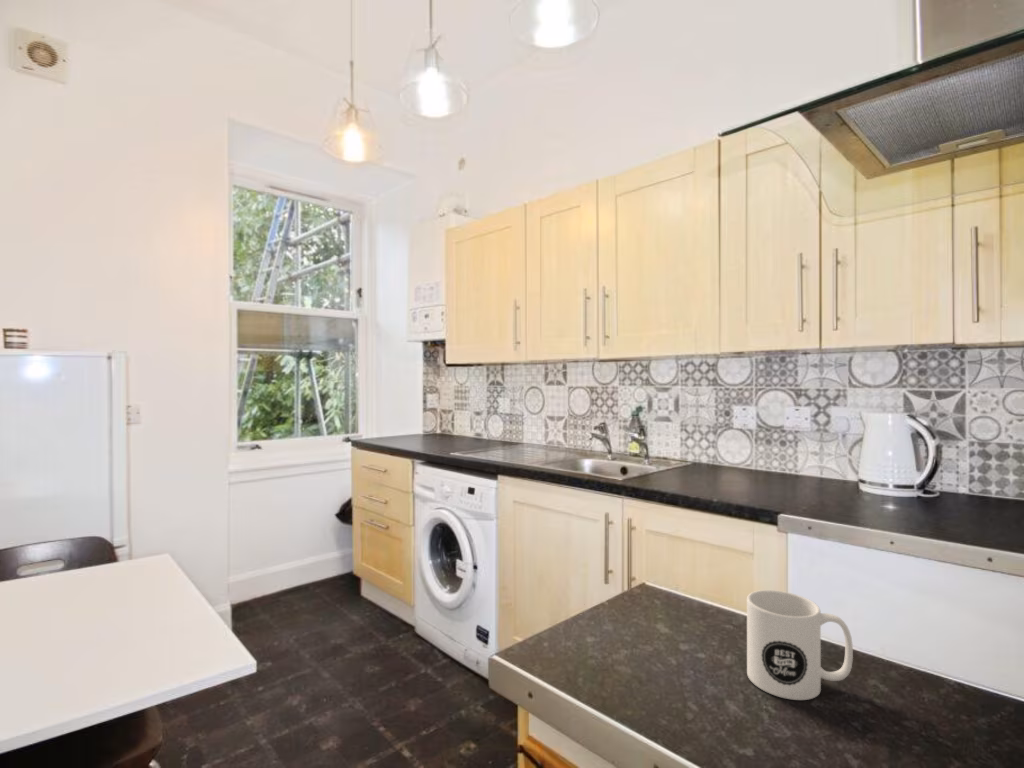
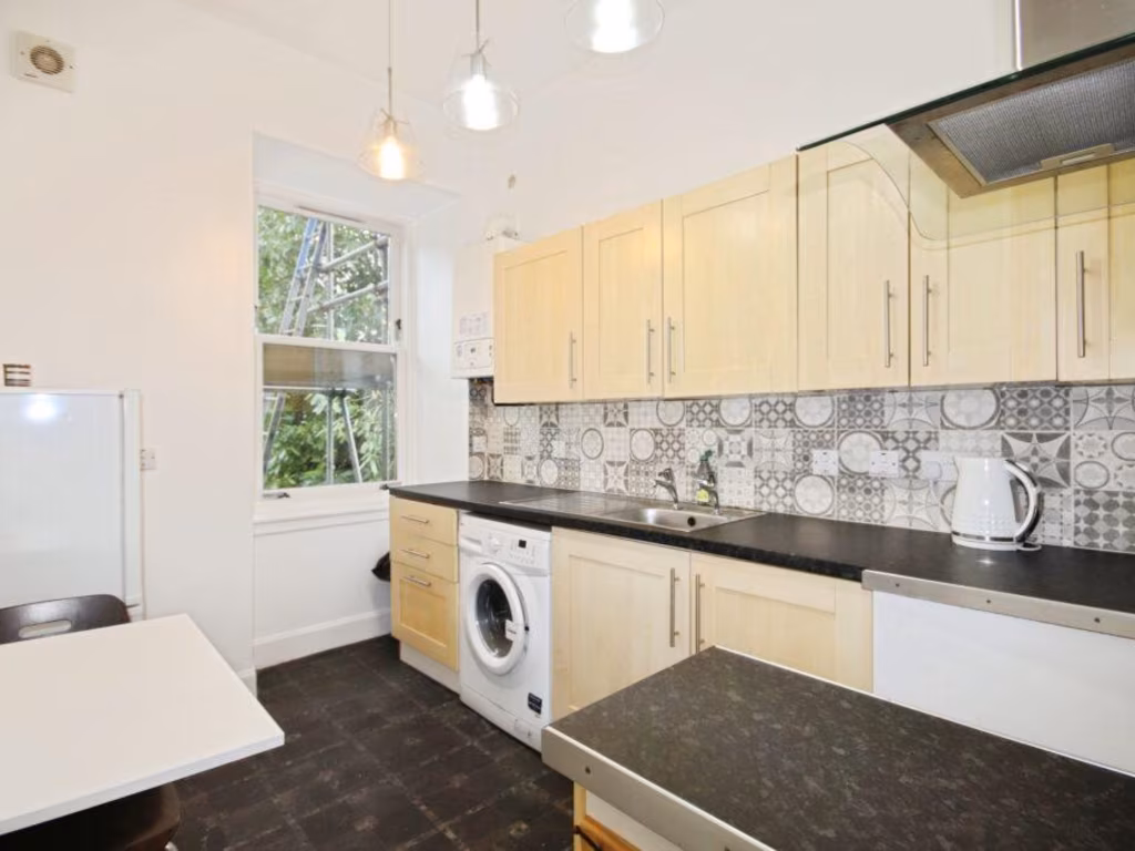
- mug [746,589,854,701]
